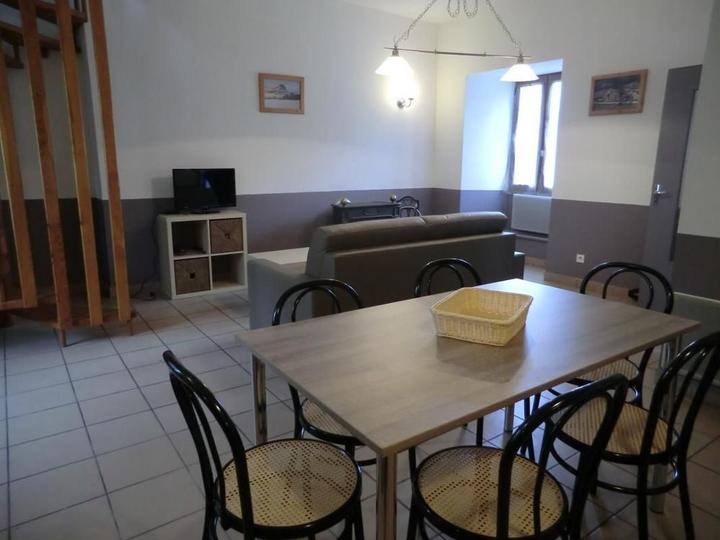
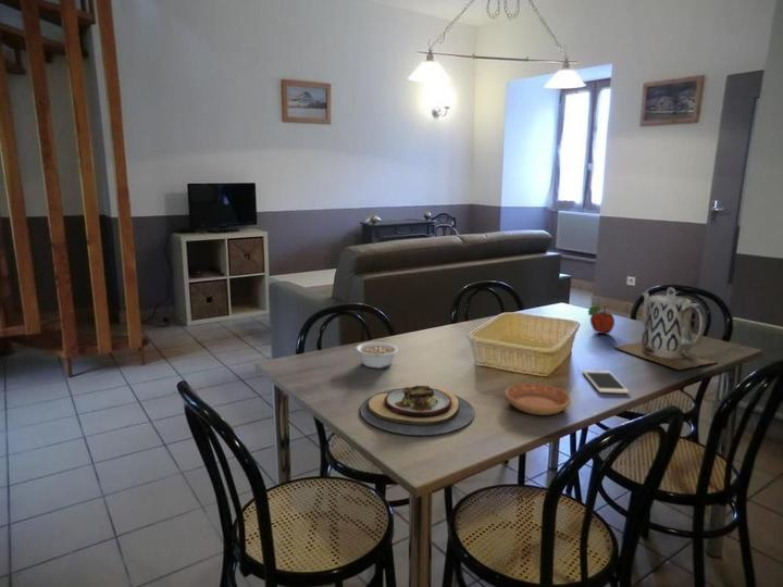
+ plate [359,385,475,436]
+ teapot [613,286,717,371]
+ legume [355,341,399,370]
+ saucer [504,383,572,416]
+ fruit [587,304,616,335]
+ cell phone [581,369,630,395]
